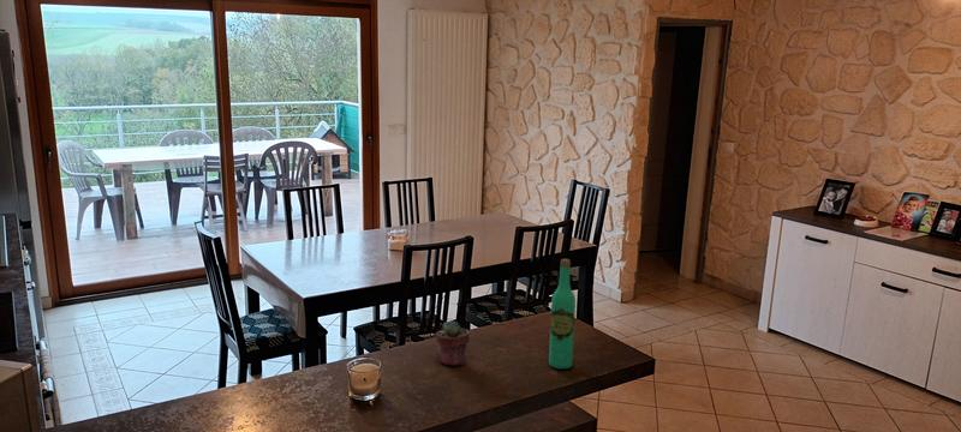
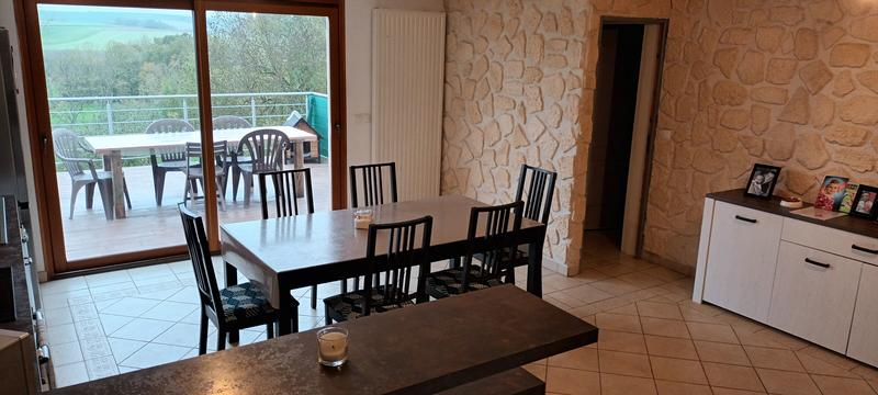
- wine bottle [548,258,577,370]
- potted succulent [435,319,470,367]
